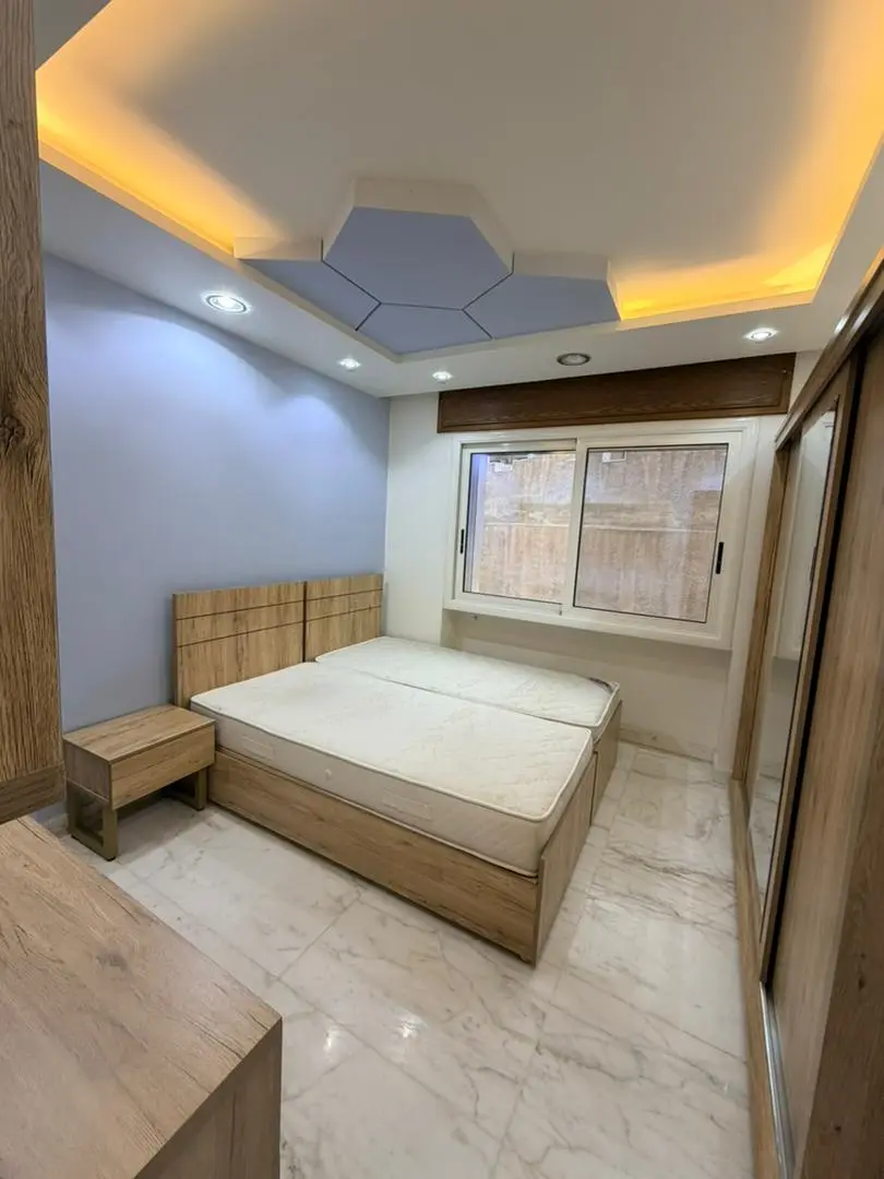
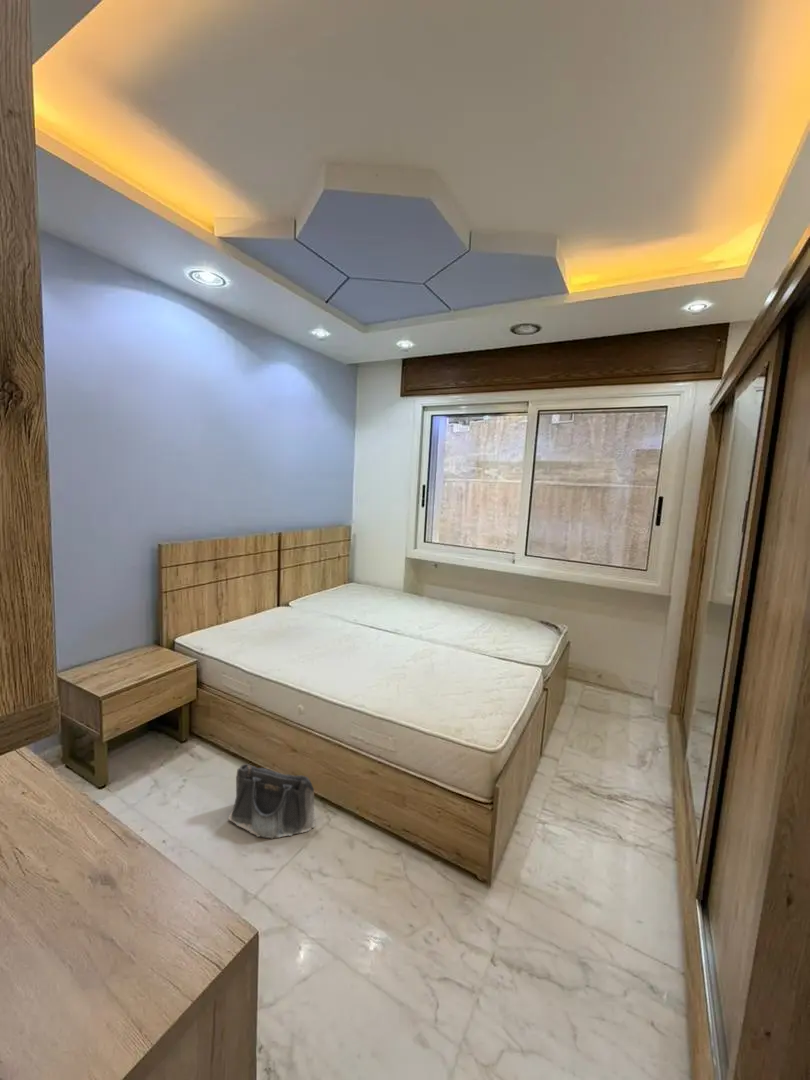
+ saddlebag [228,763,315,840]
